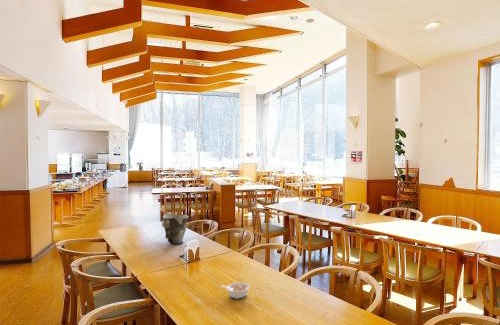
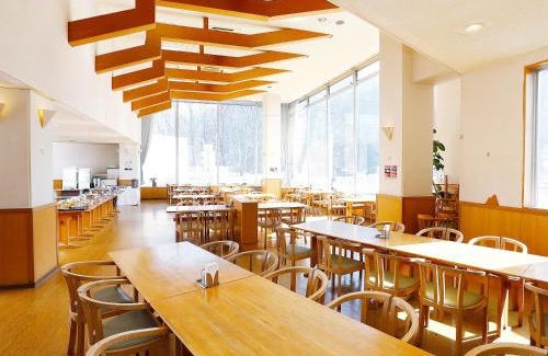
- legume [220,281,251,300]
- vase [161,212,189,245]
